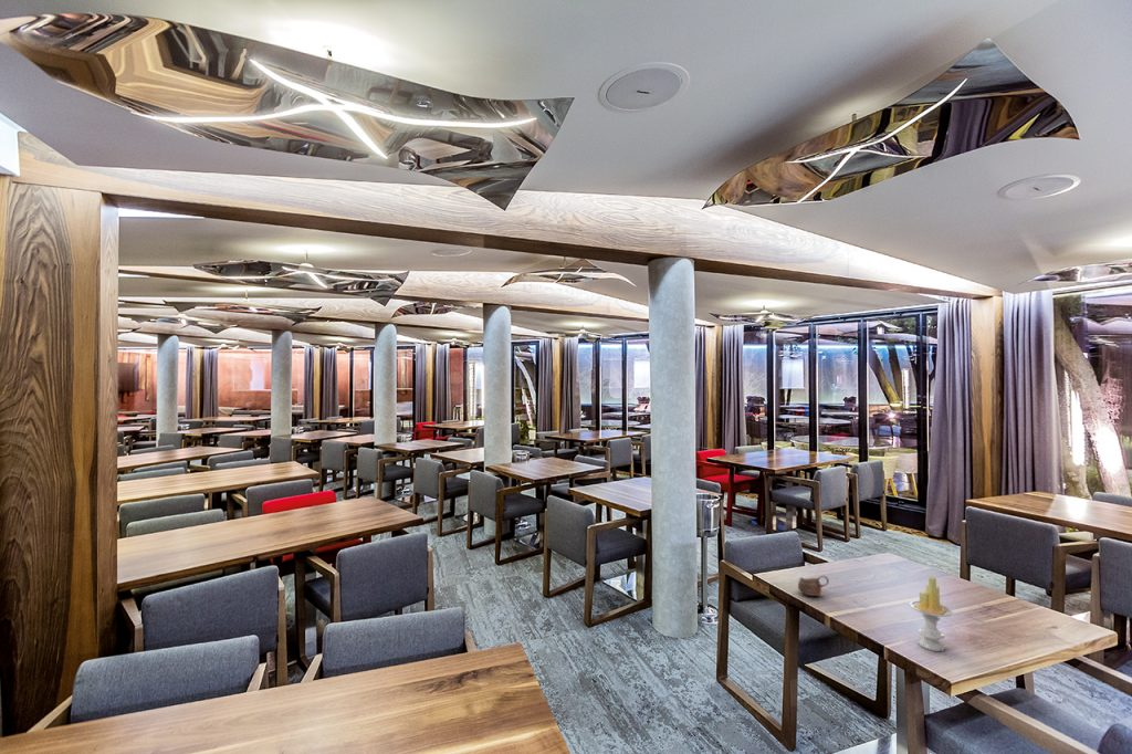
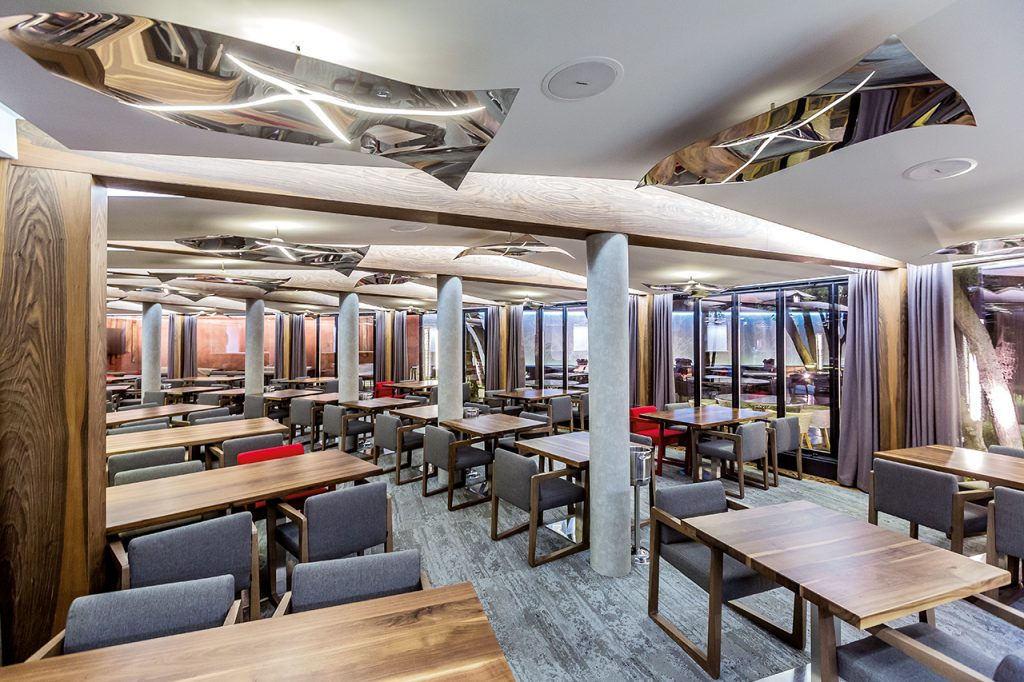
- cup [797,575,830,597]
- candle [909,576,954,652]
